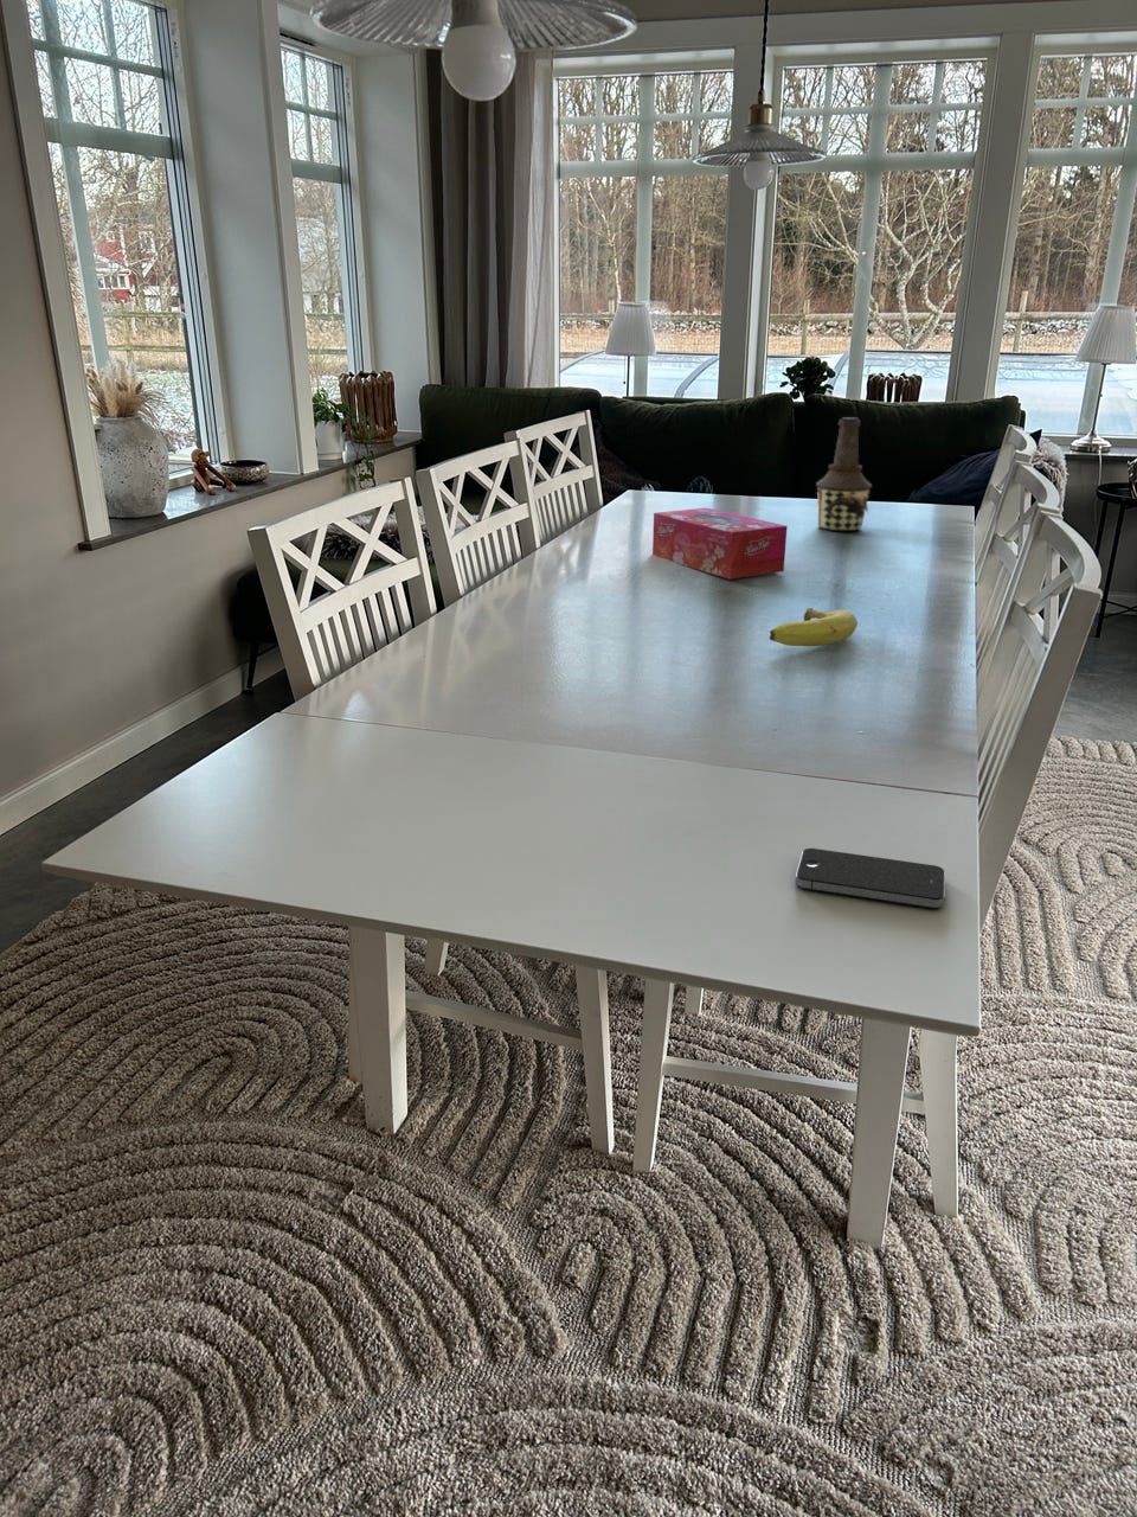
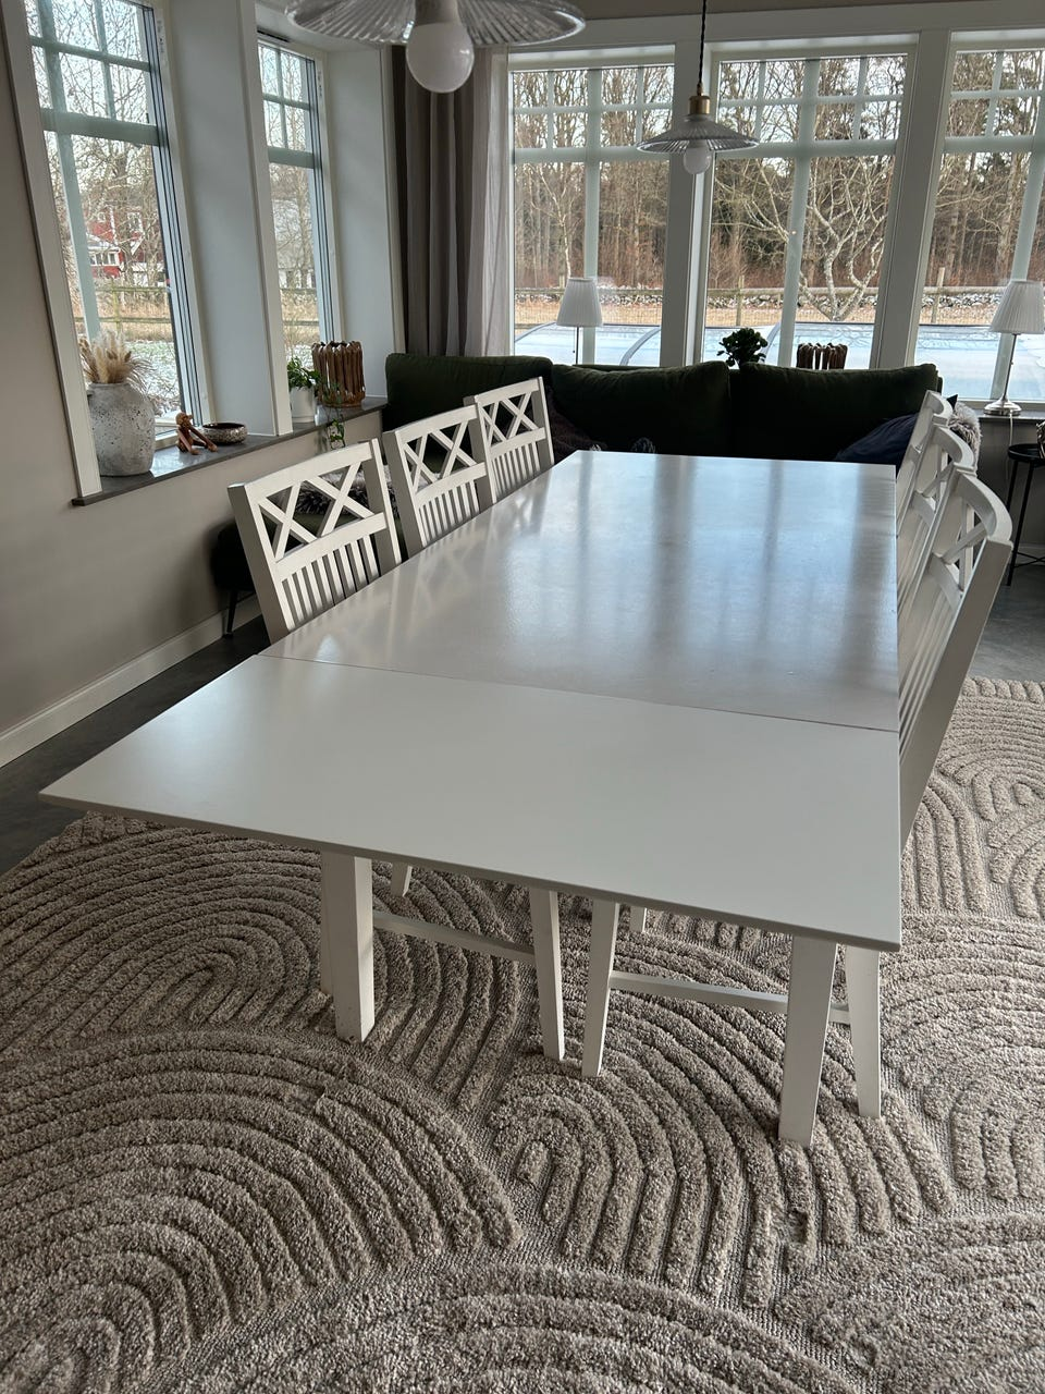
- smartphone [794,847,946,910]
- tissue box [651,508,787,579]
- fruit [769,607,859,647]
- bottle [815,416,873,532]
